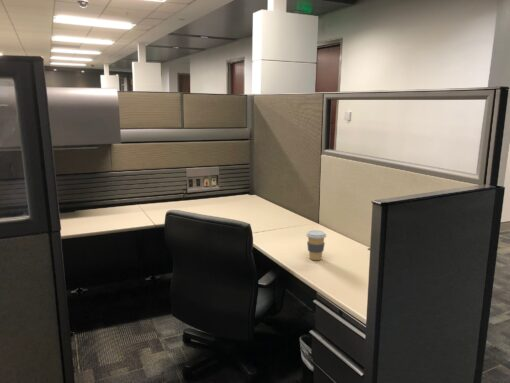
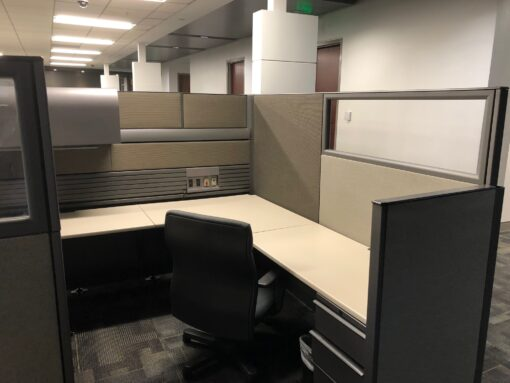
- coffee cup [305,229,327,261]
